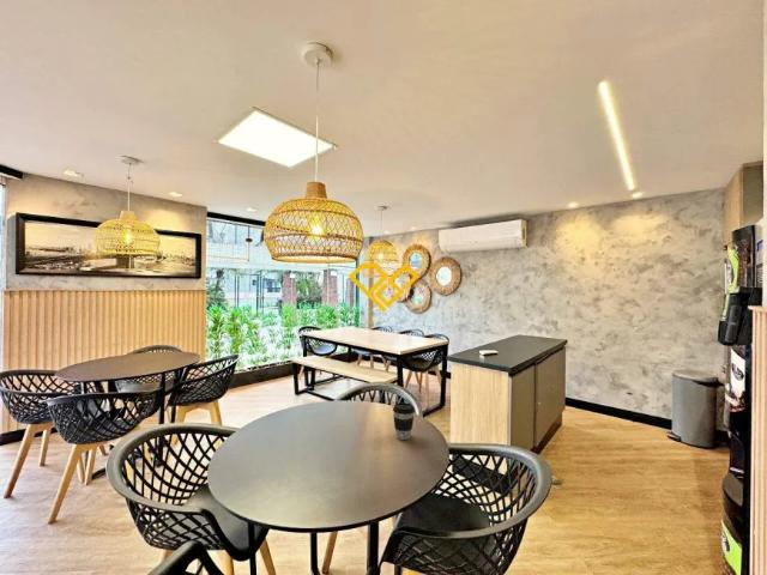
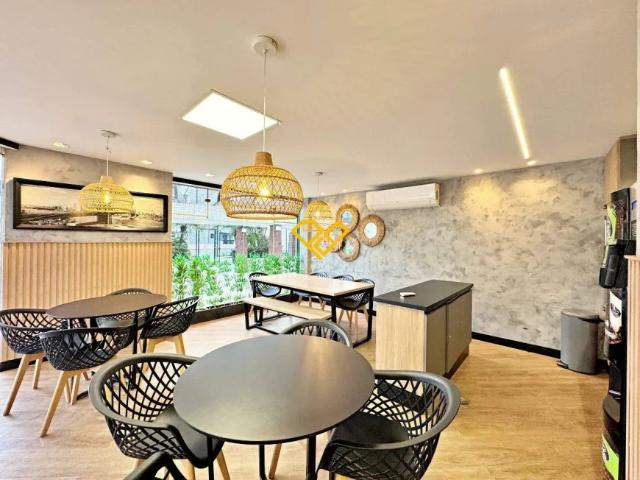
- coffee cup [392,401,416,441]
